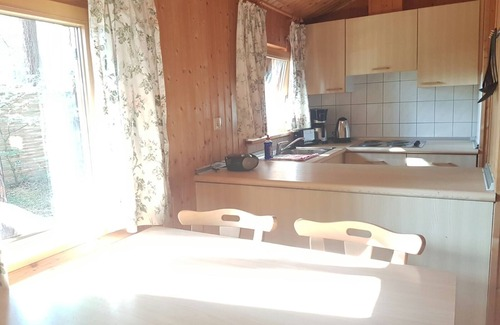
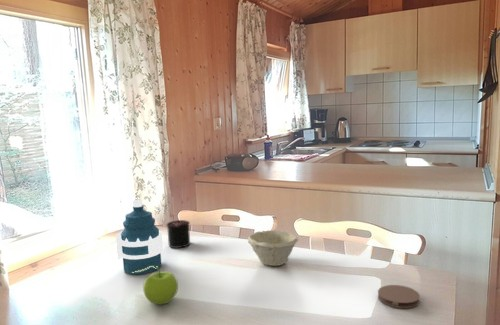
+ fruit [132,266,179,306]
+ water bottle [115,199,164,275]
+ candle [165,214,191,249]
+ coaster [377,284,421,309]
+ bowl [247,229,299,267]
